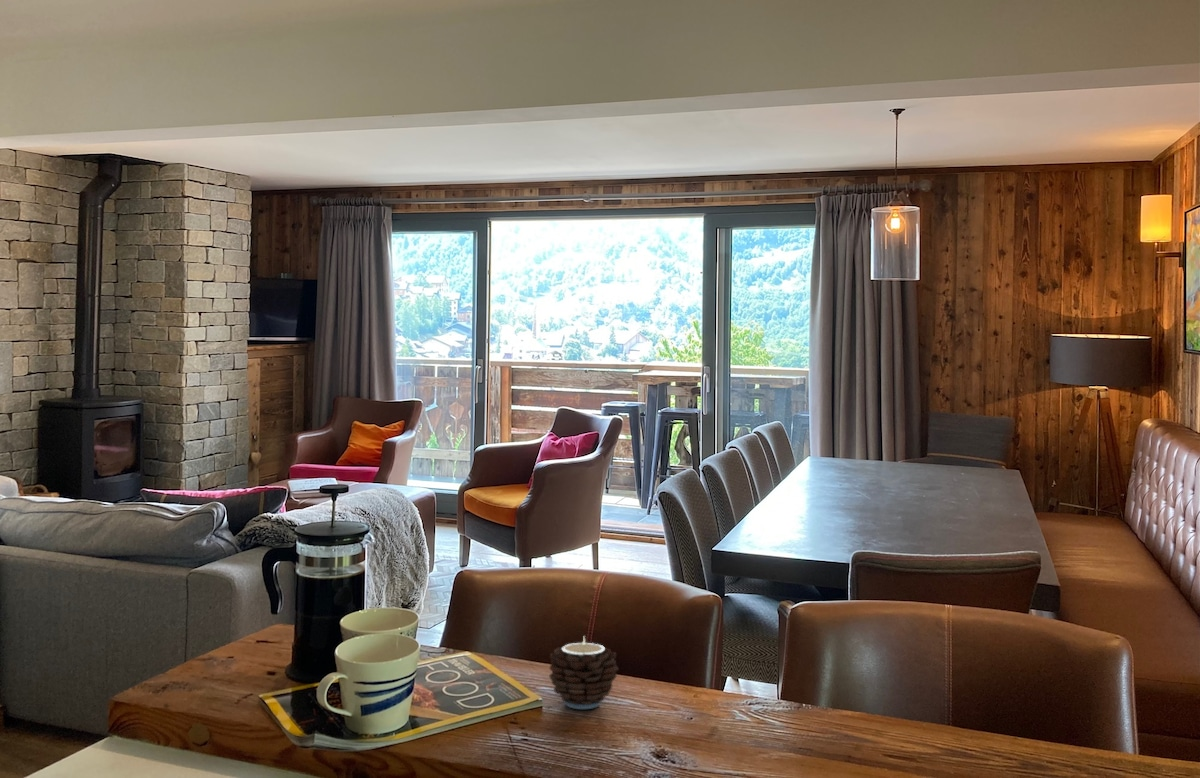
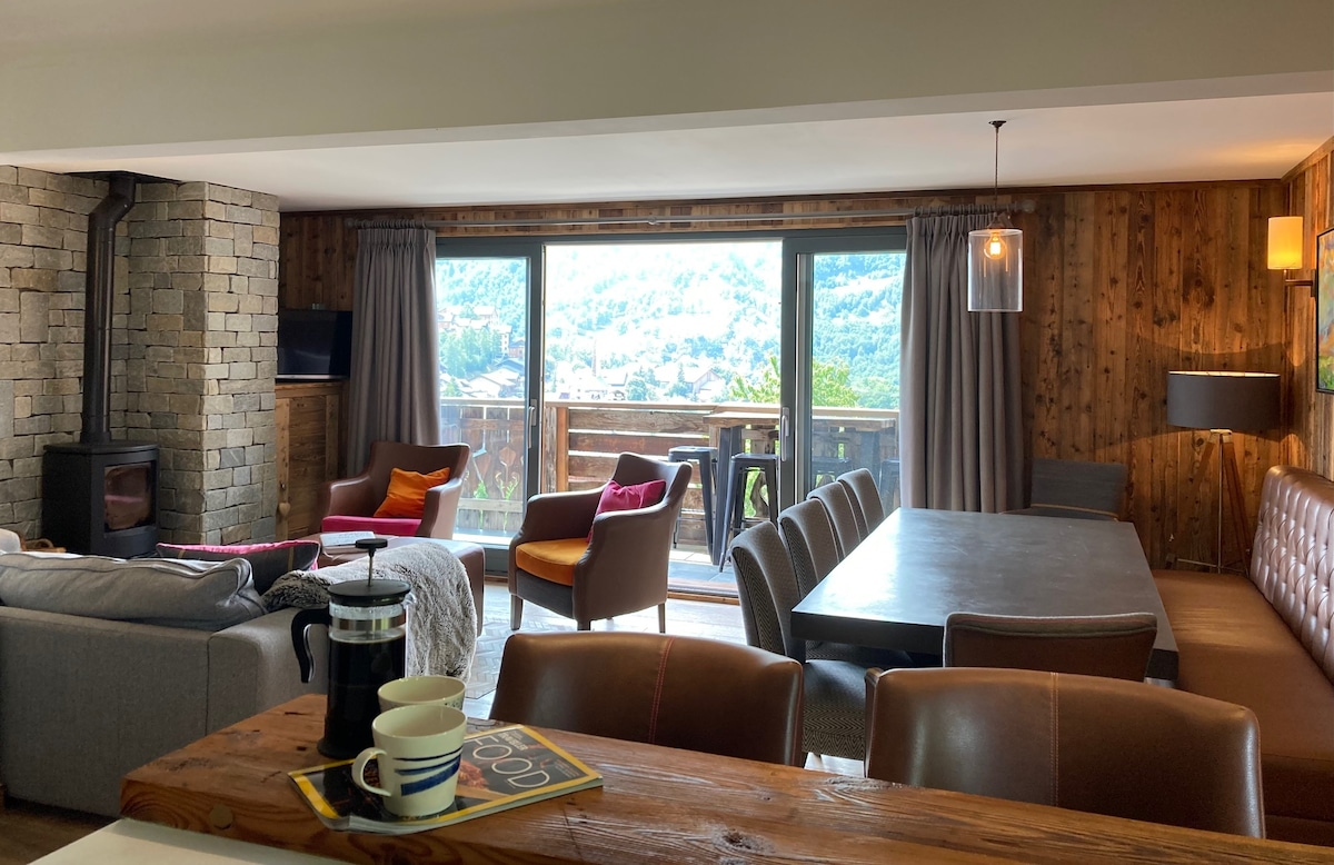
- candle [548,635,619,710]
